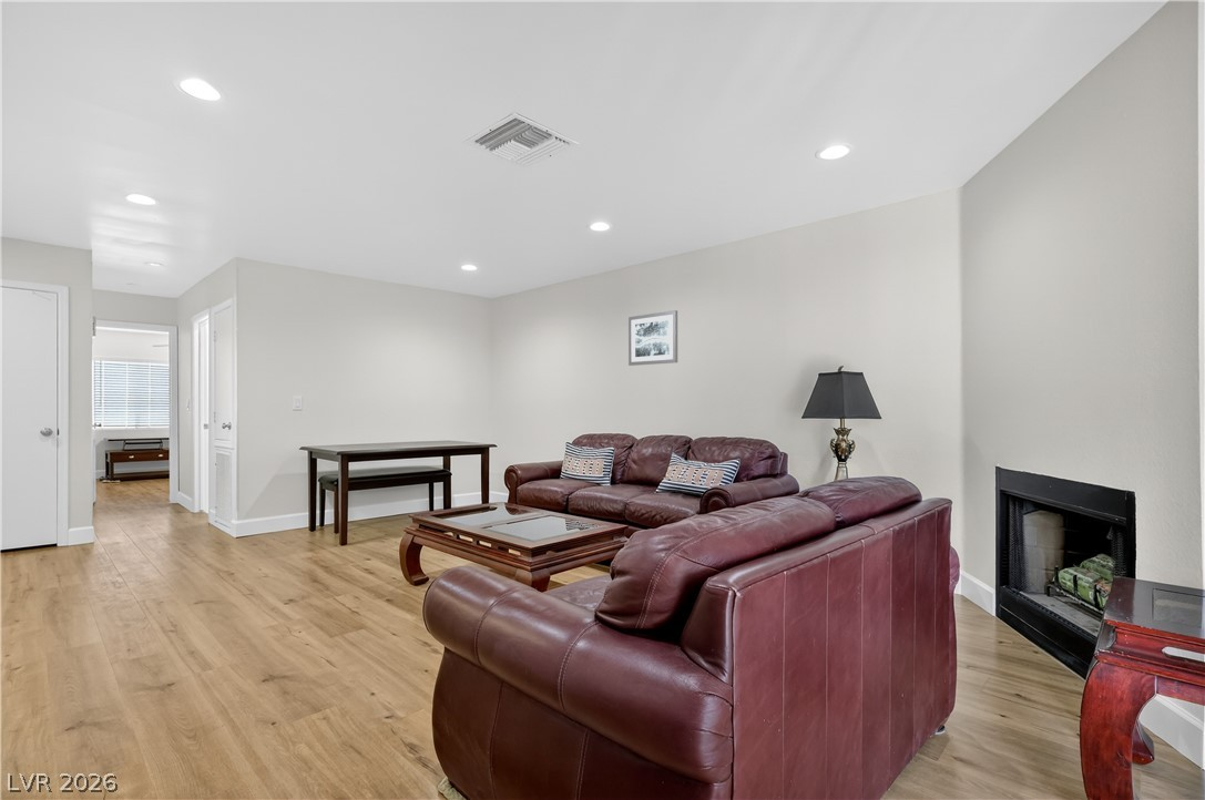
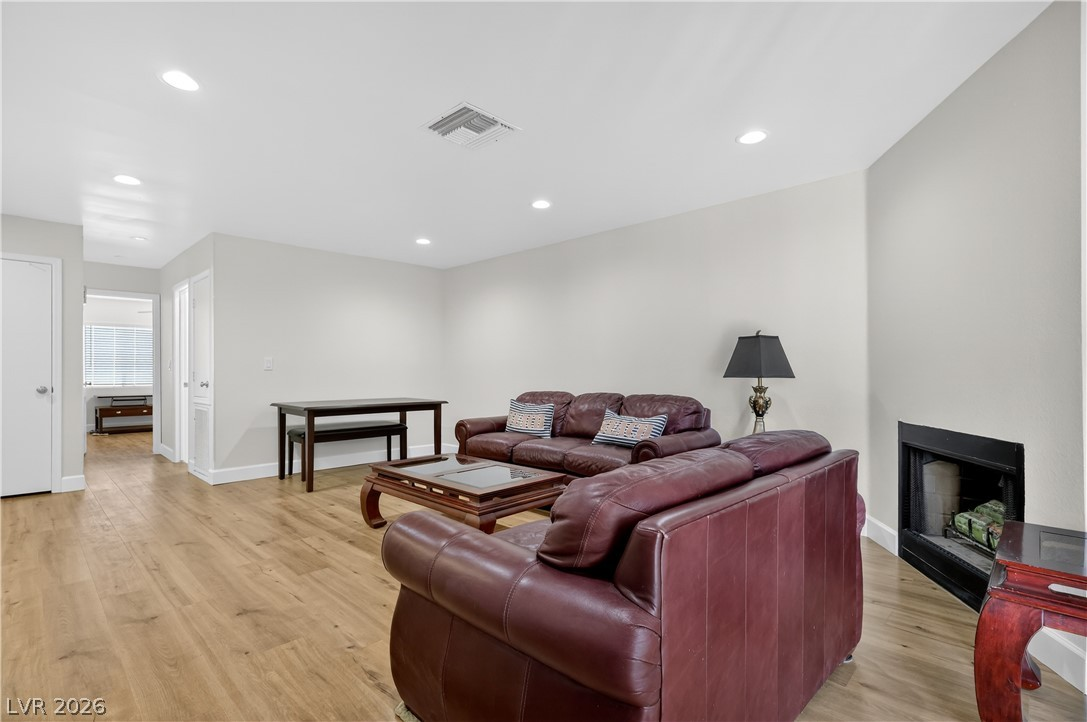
- wall art [627,309,678,367]
